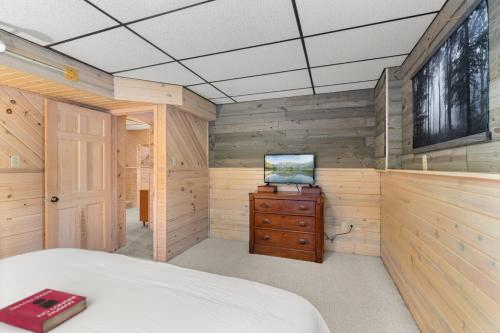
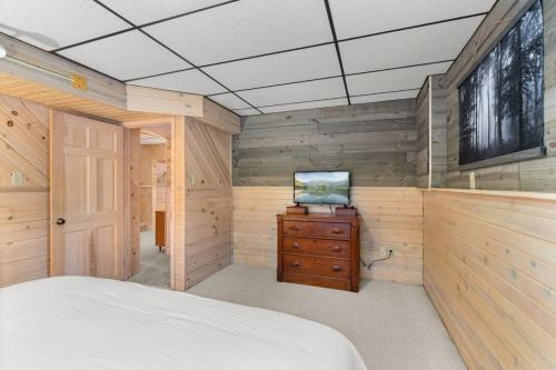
- book [0,287,88,333]
